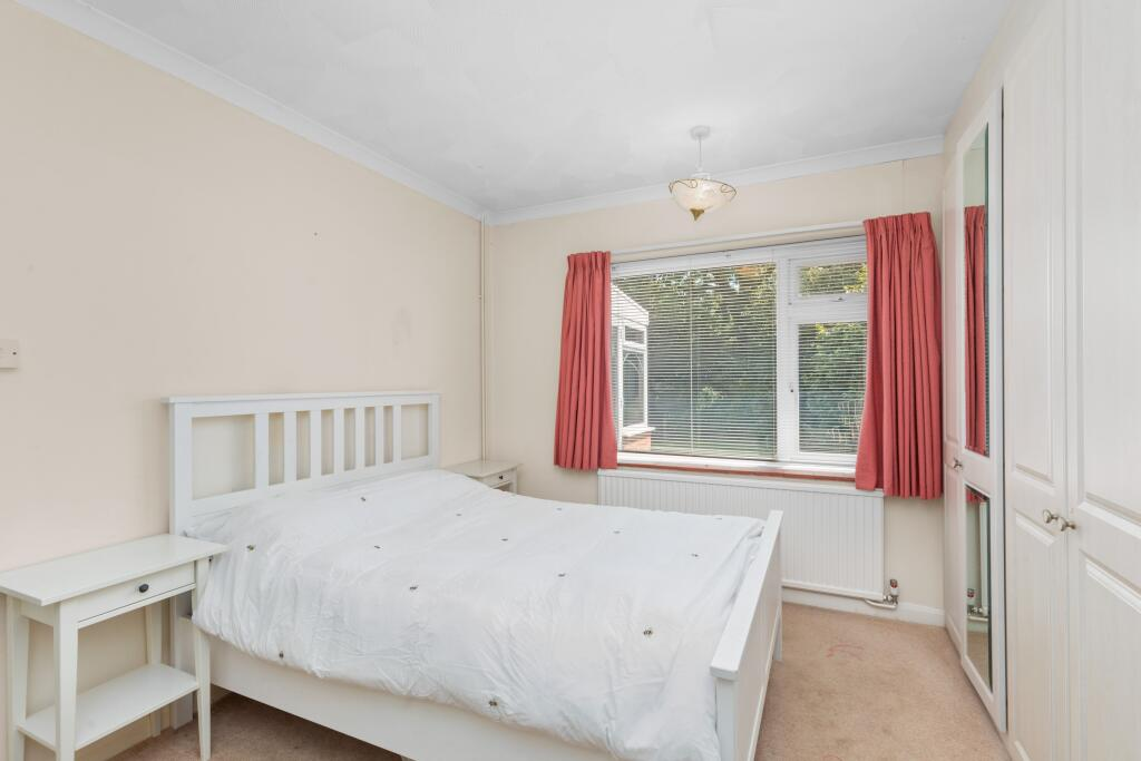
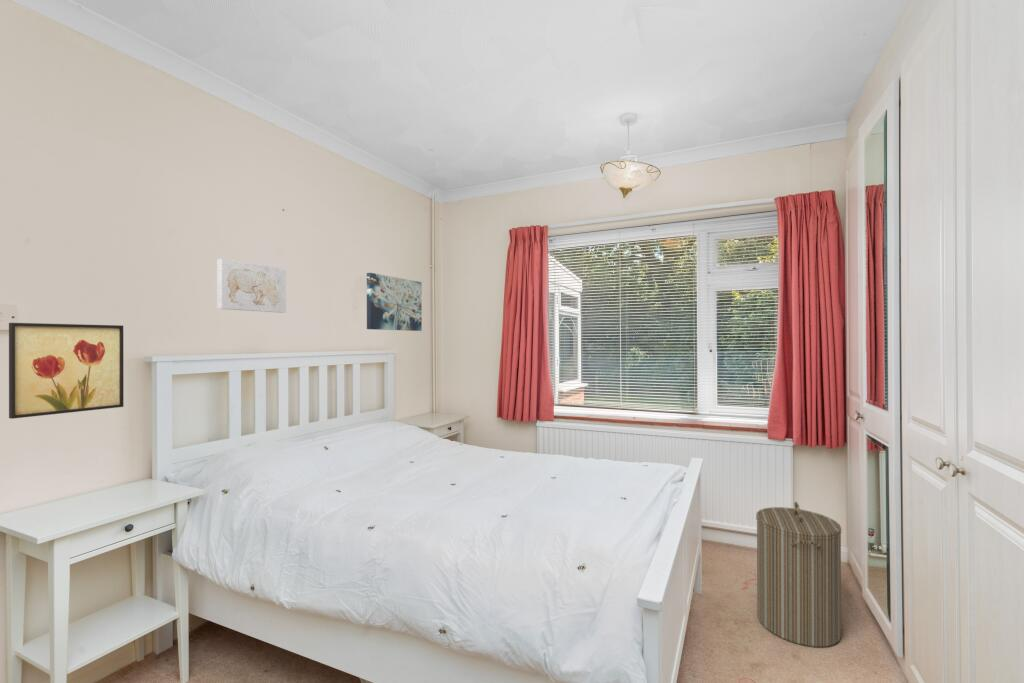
+ wall art [366,272,423,332]
+ wall art [8,322,125,420]
+ wall art [216,258,287,314]
+ laundry hamper [755,501,843,648]
